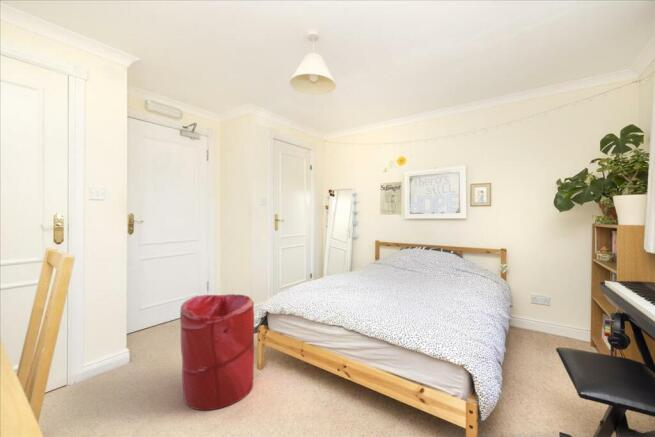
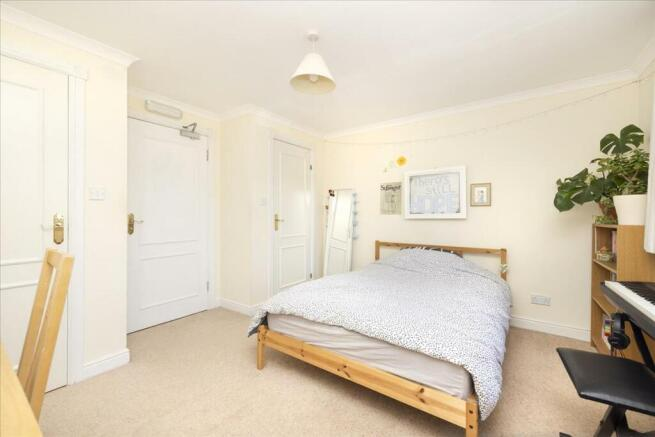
- laundry hamper [179,293,255,411]
